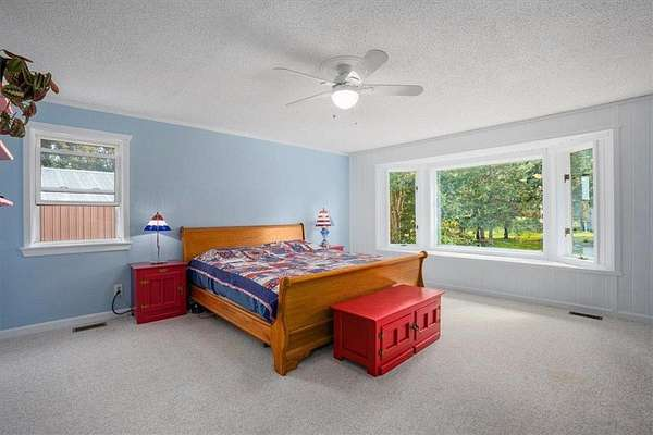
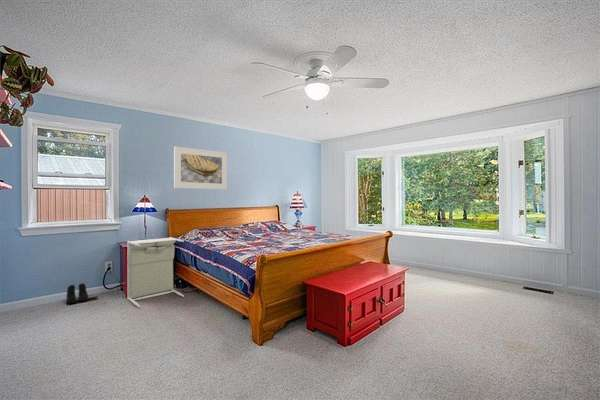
+ boots [65,282,89,305]
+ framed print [173,145,228,190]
+ laundry hamper [126,236,185,308]
